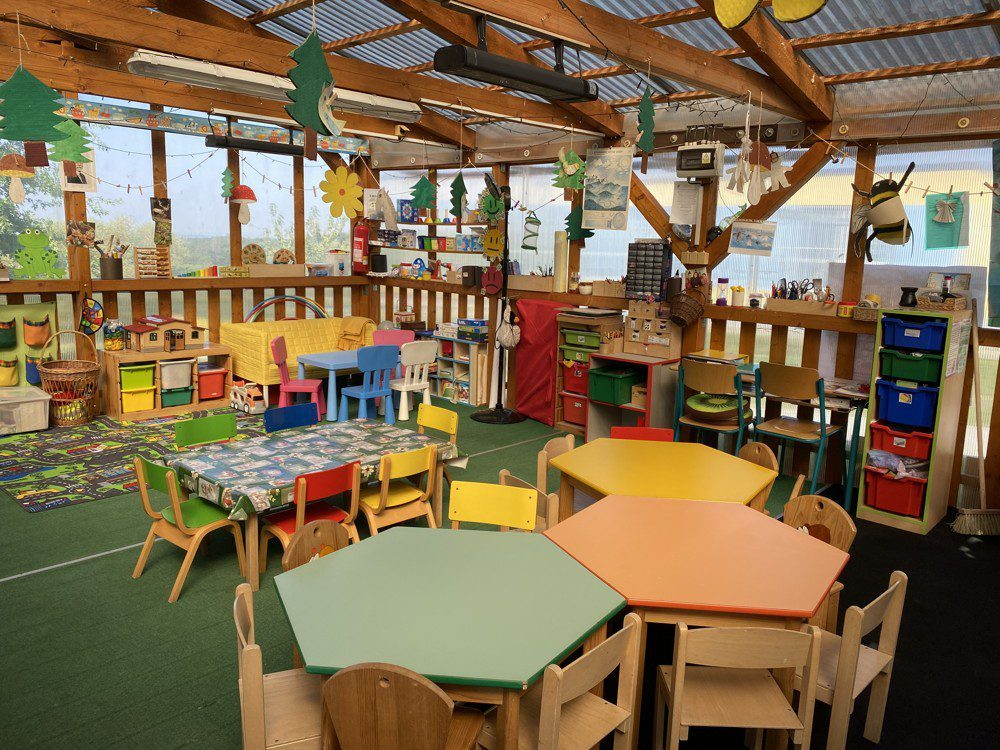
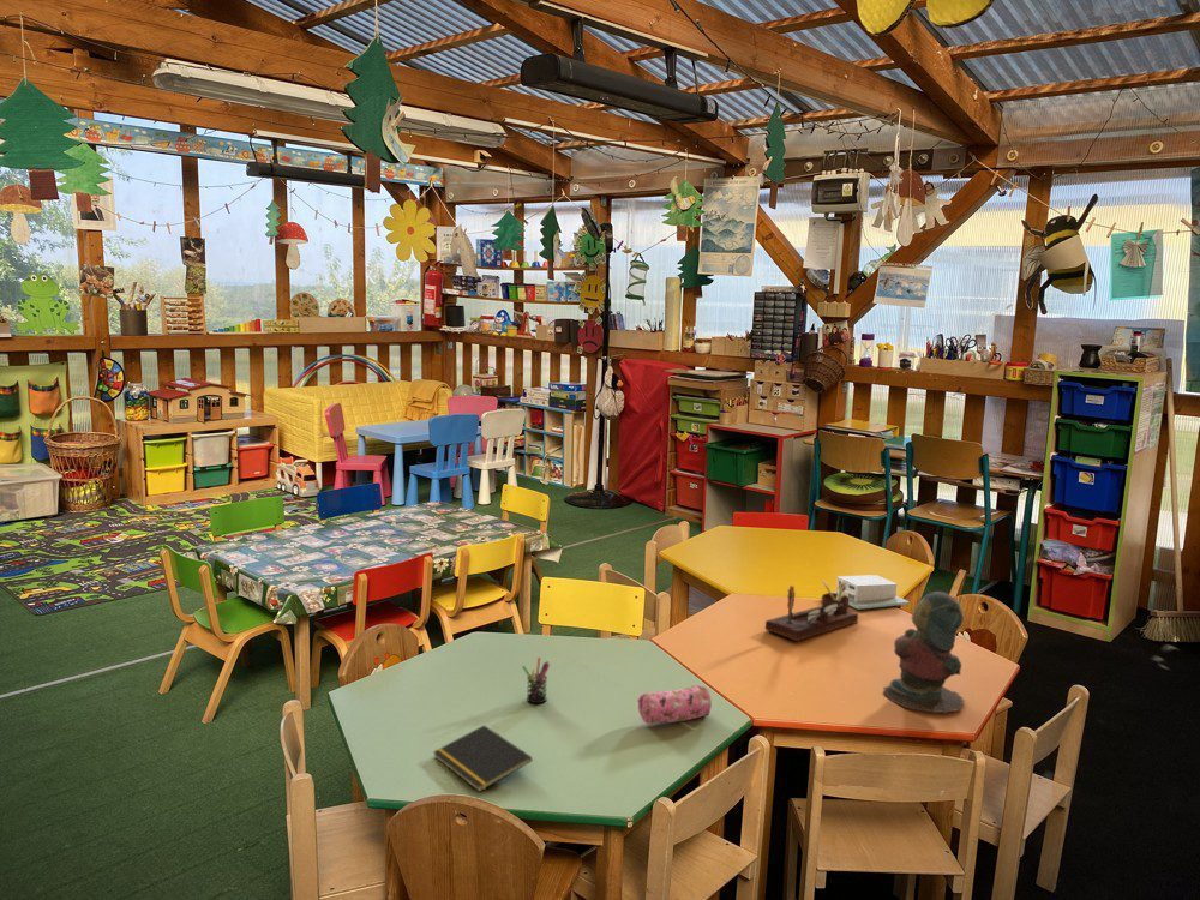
+ pen holder [522,656,551,704]
+ teddy bear [882,590,965,714]
+ notepad [432,724,533,793]
+ desk organizer [764,580,859,642]
+ pencil case [636,684,713,726]
+ tissue box [832,574,910,611]
